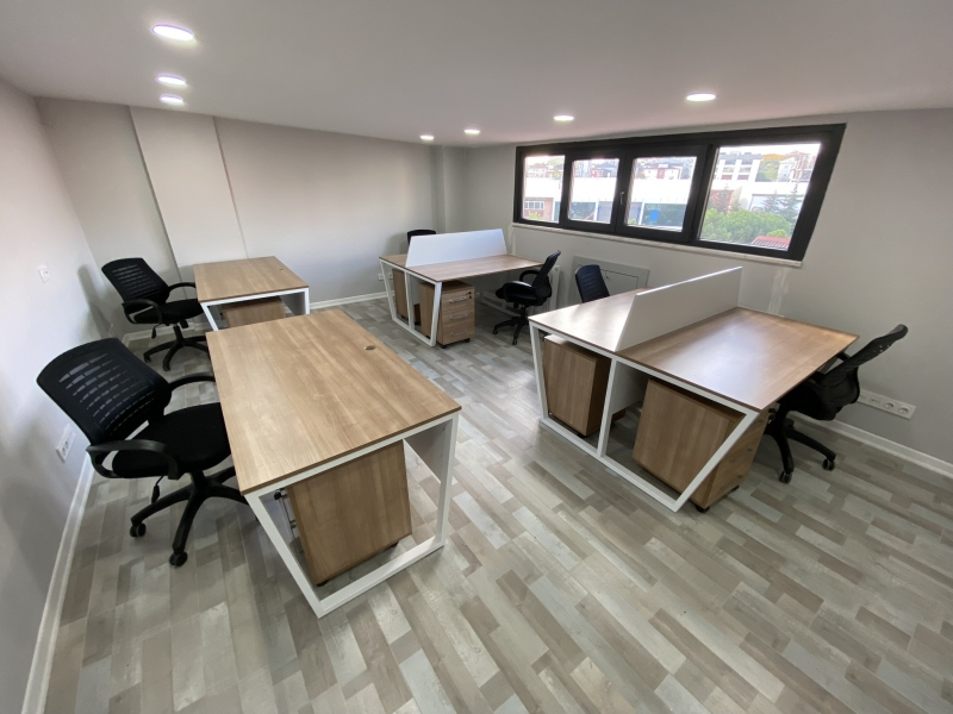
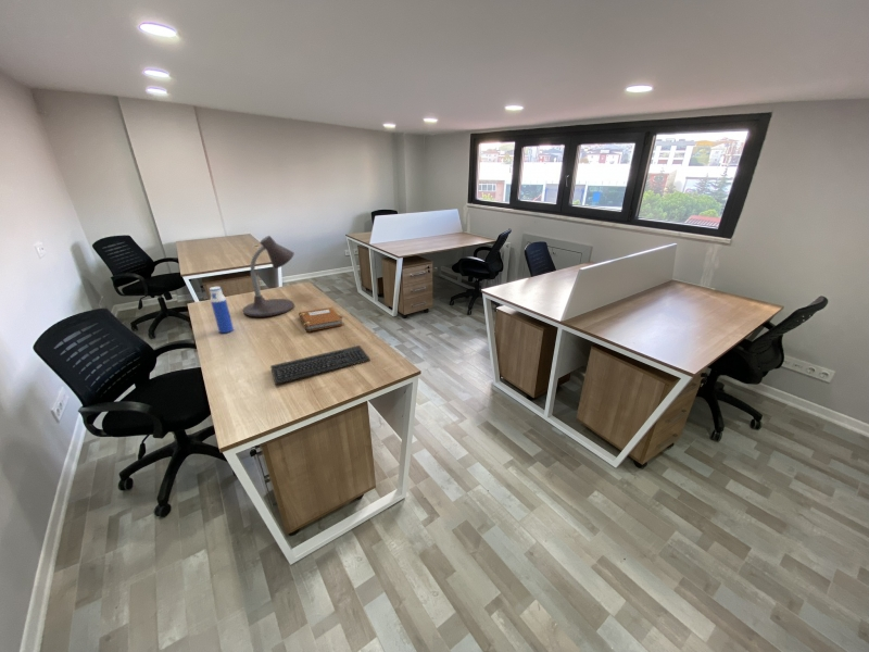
+ keyboard [269,344,371,386]
+ notebook [298,306,343,333]
+ desk lamp [242,235,295,317]
+ water bottle [209,286,235,334]
